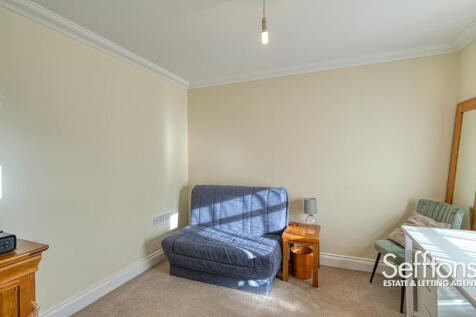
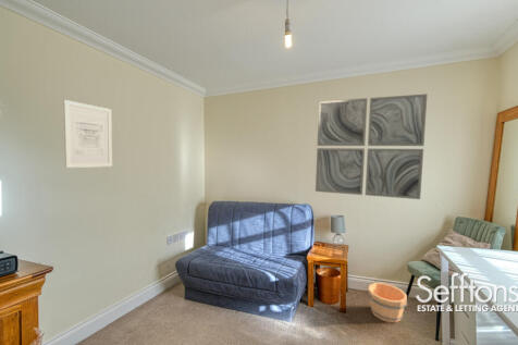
+ wall art [63,99,113,169]
+ bucket [367,282,408,323]
+ wall art [314,93,429,200]
